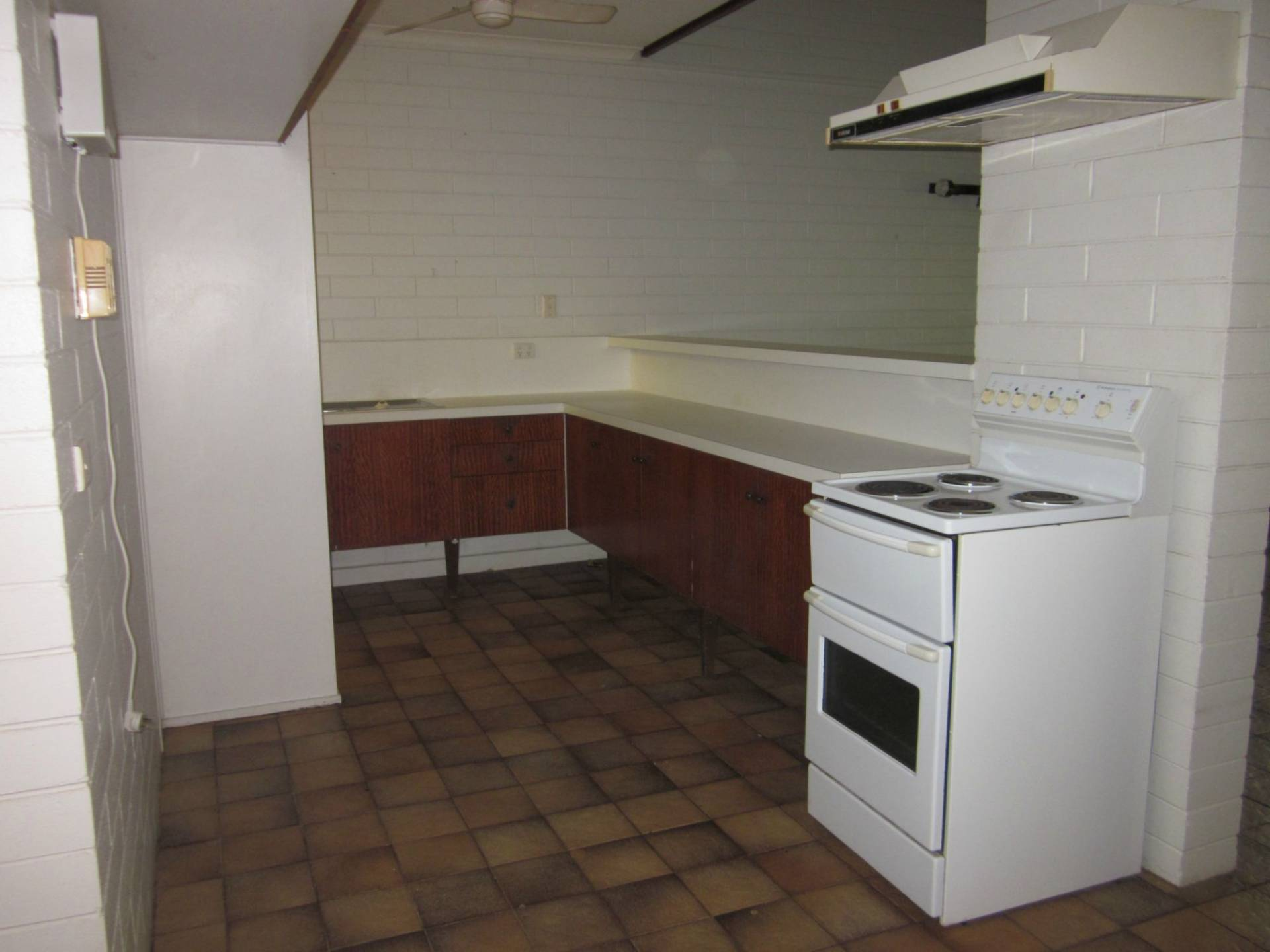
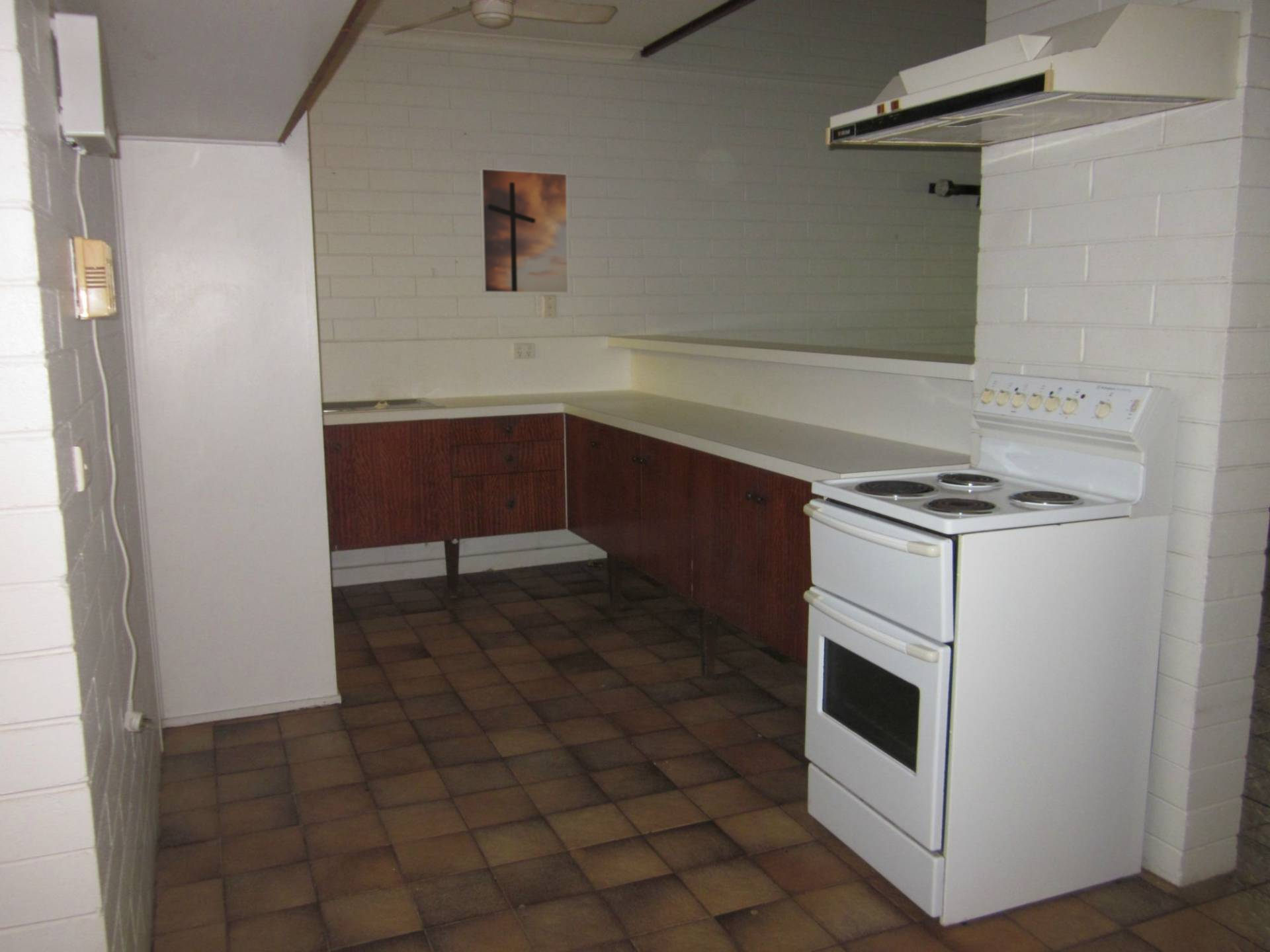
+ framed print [479,168,569,294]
